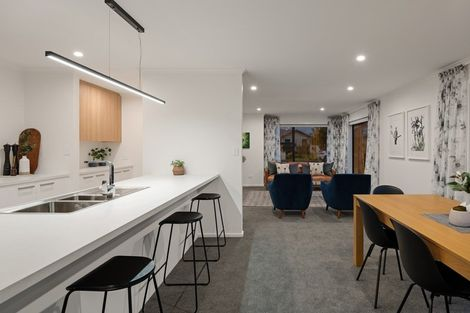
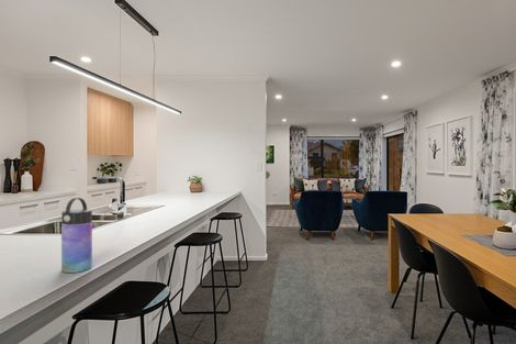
+ water bottle [60,197,93,274]
